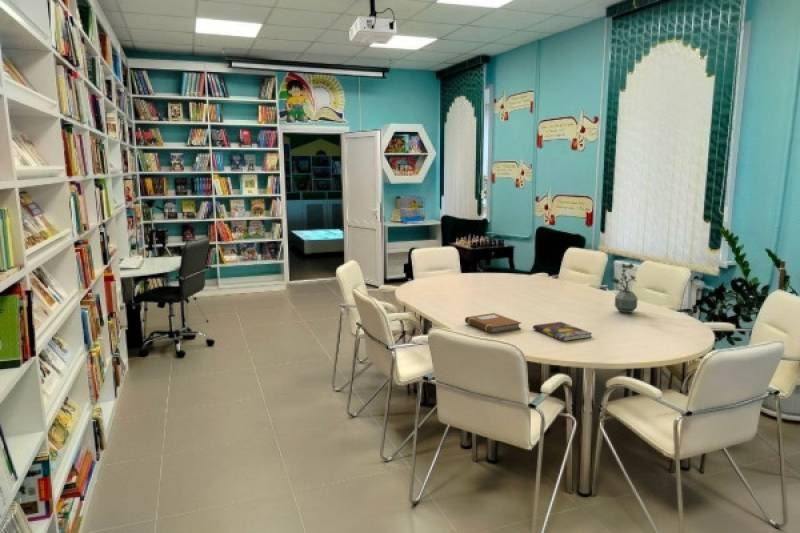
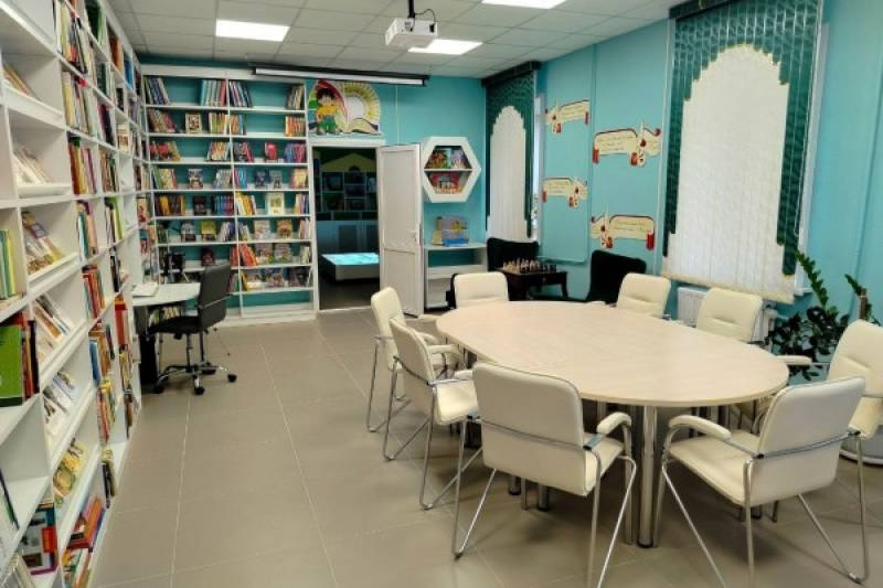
- potted plant [609,262,639,314]
- book [532,321,593,342]
- notebook [464,312,522,334]
